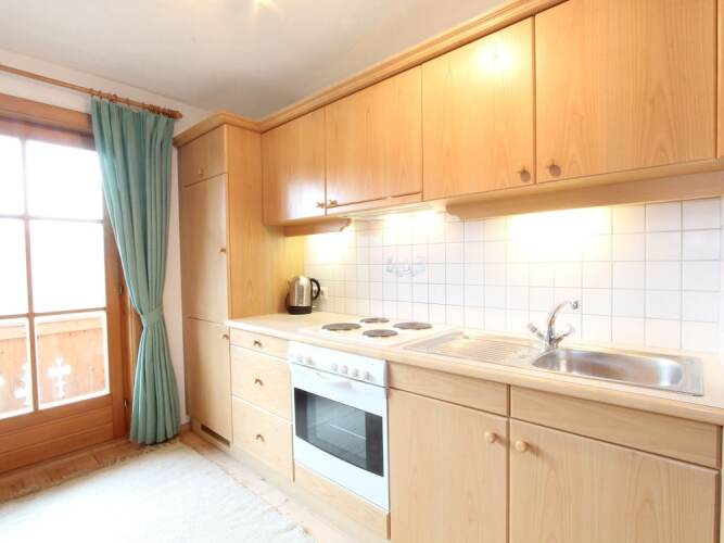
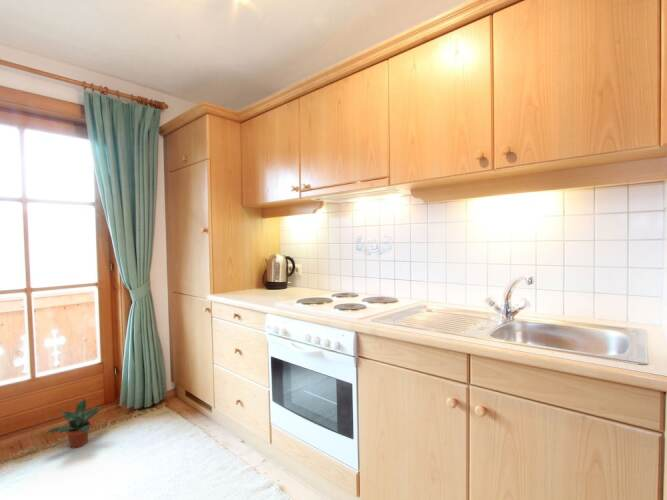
+ potted plant [43,398,103,449]
